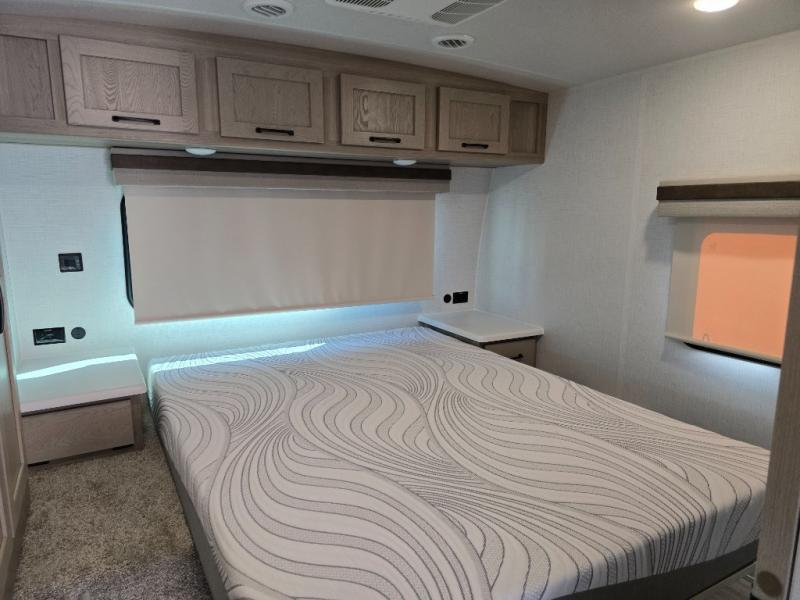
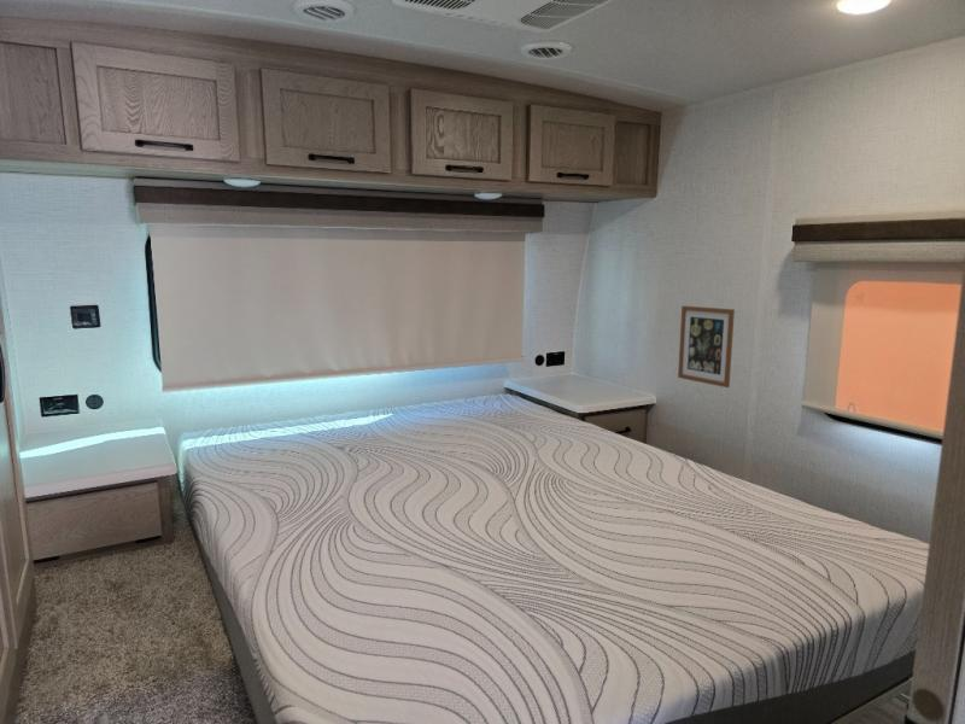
+ wall art [677,304,736,389]
